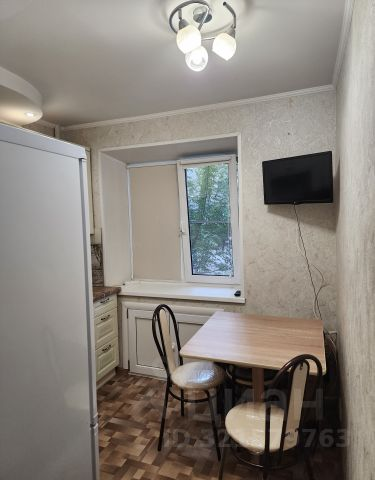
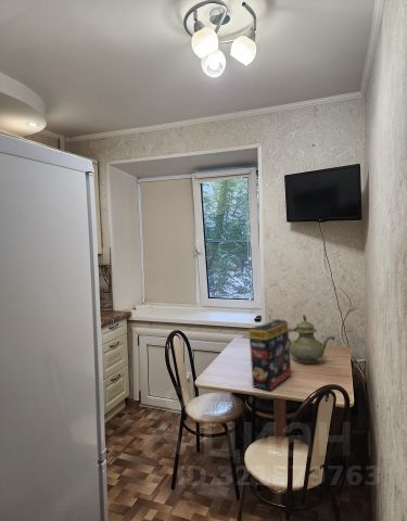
+ teapot [288,314,336,365]
+ cereal box [247,318,292,391]
